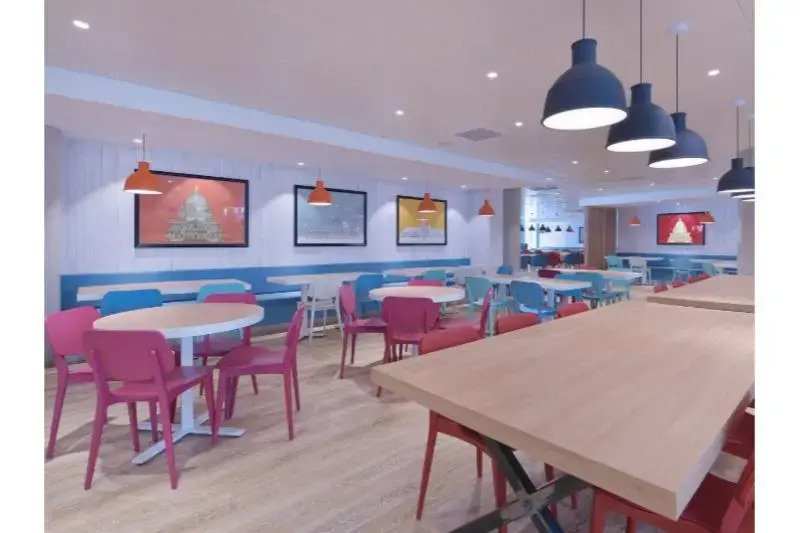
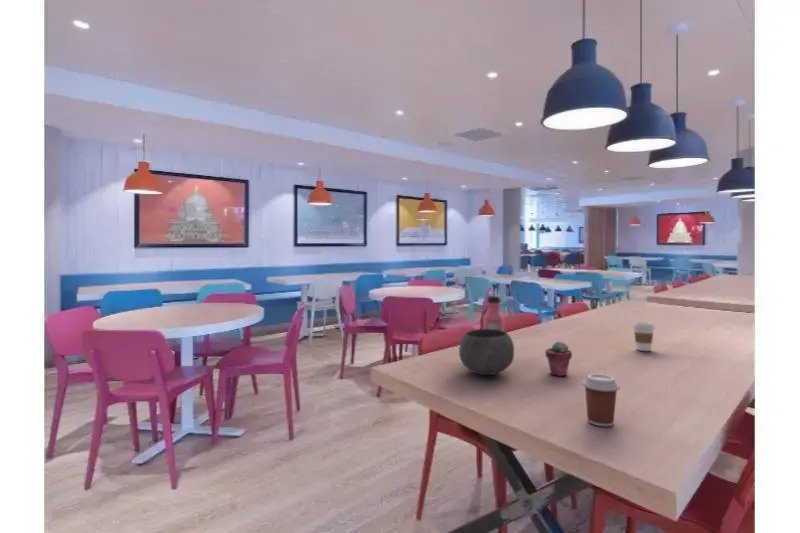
+ potted succulent [544,340,573,377]
+ coffee cup [631,321,656,352]
+ water bottle [482,295,506,332]
+ coffee cup [582,373,620,427]
+ bowl [458,328,515,376]
